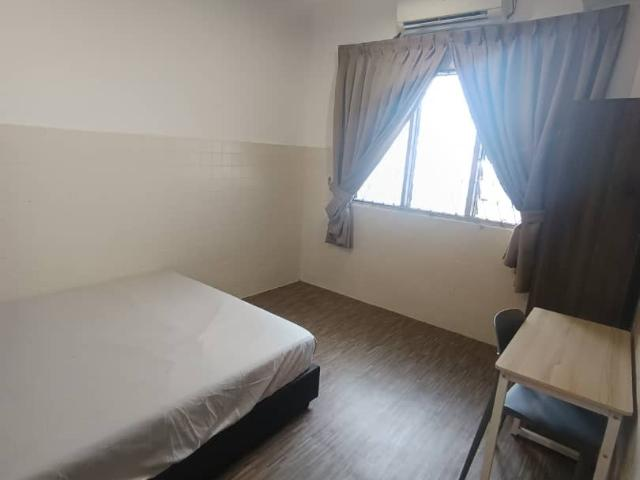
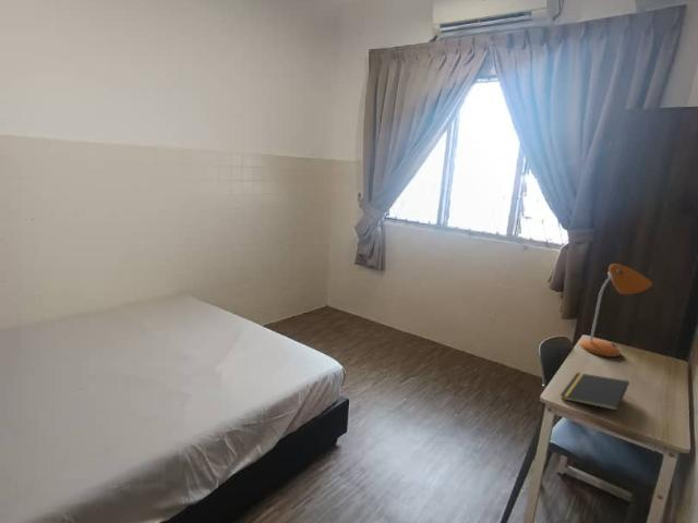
+ desk lamp [579,263,653,358]
+ notepad [559,372,630,412]
